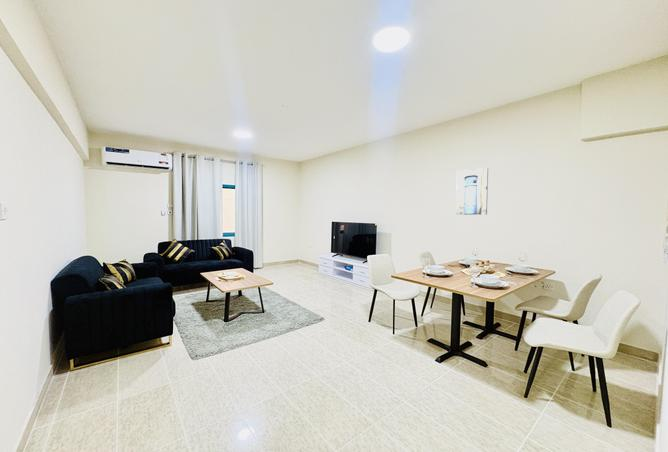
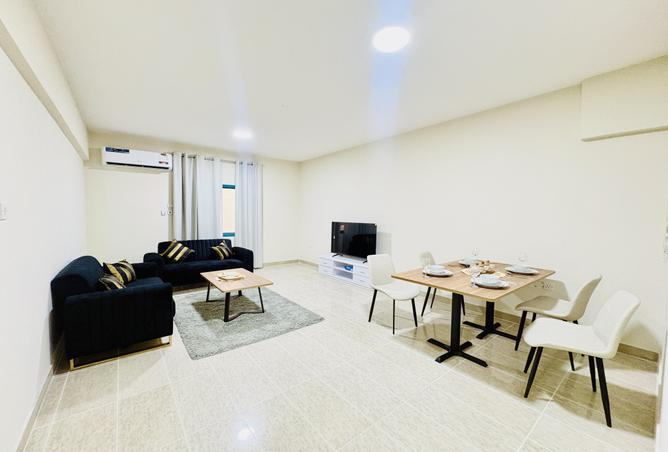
- wall art [455,167,489,216]
